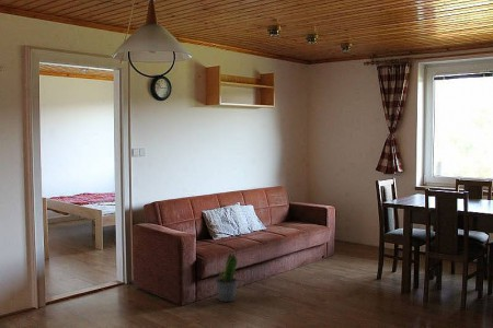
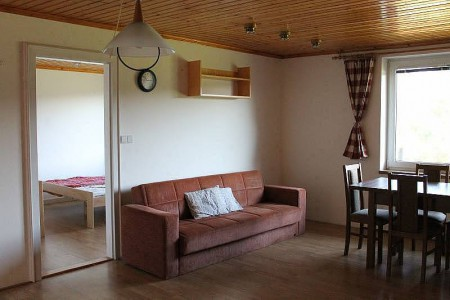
- potted plant [215,250,238,303]
